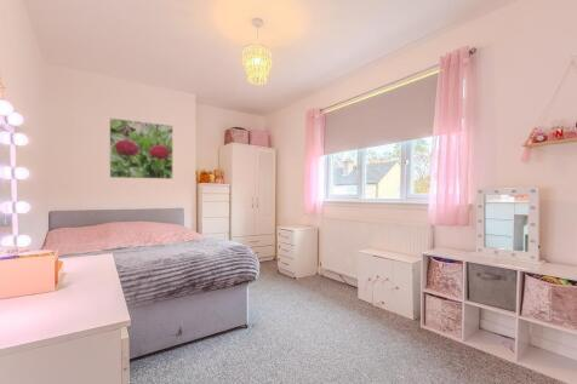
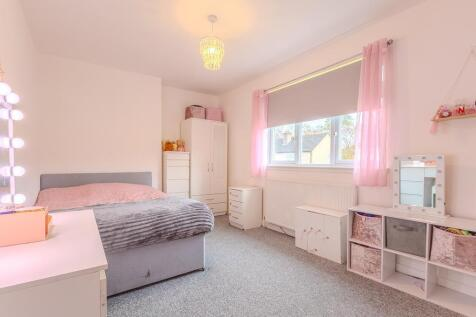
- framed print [109,118,173,180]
